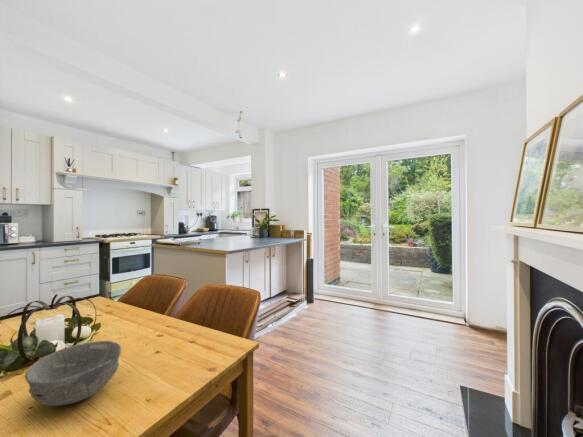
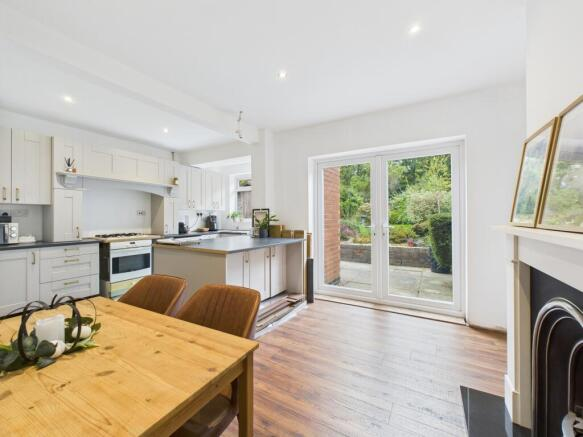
- bowl [24,340,123,407]
